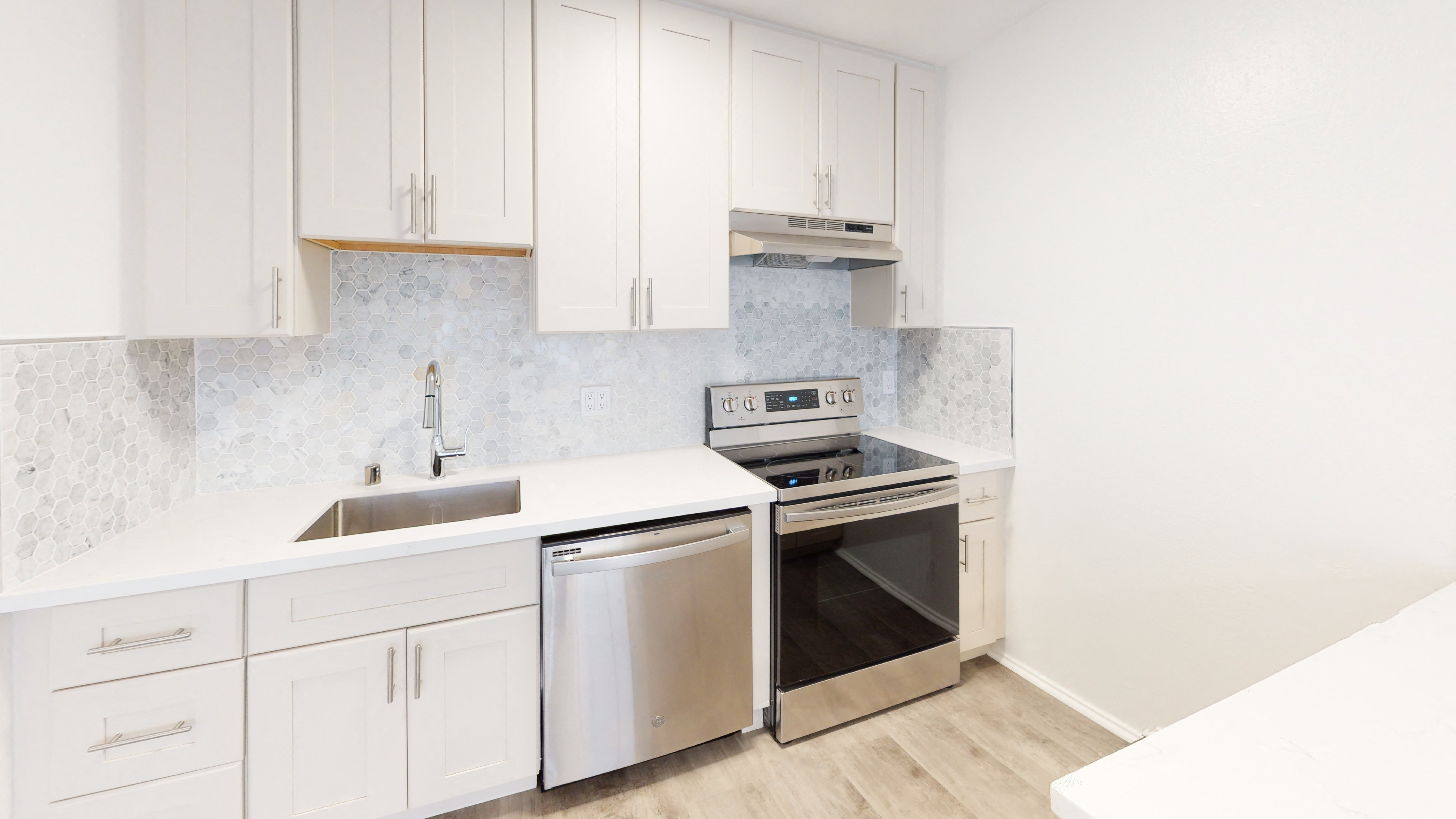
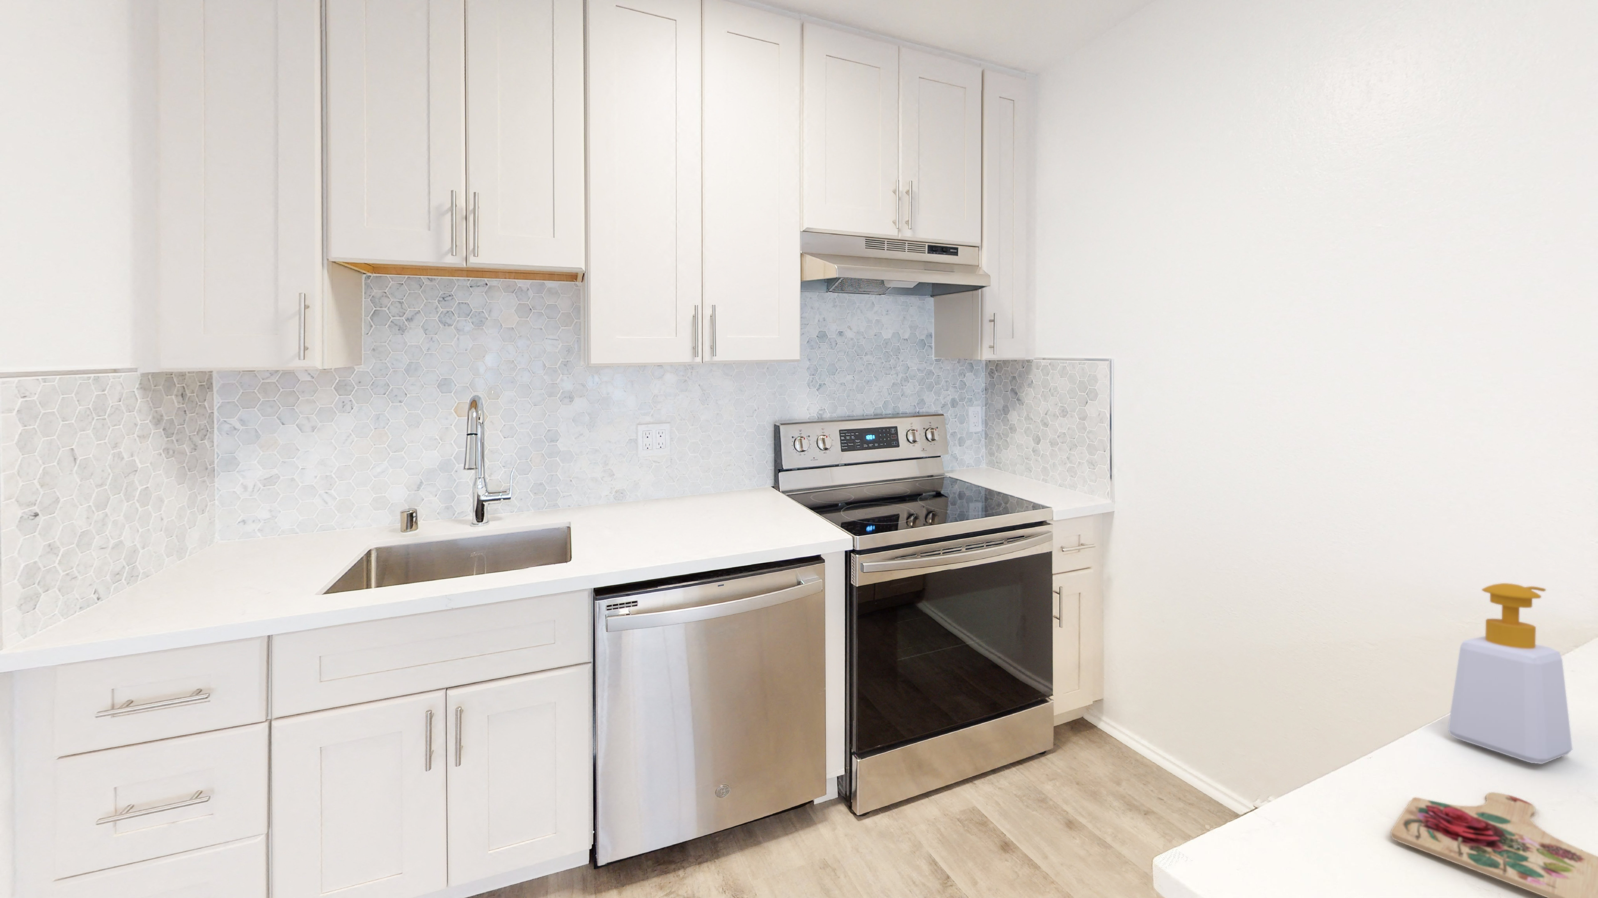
+ cutting board [1391,792,1598,898]
+ soap bottle [1448,582,1573,764]
